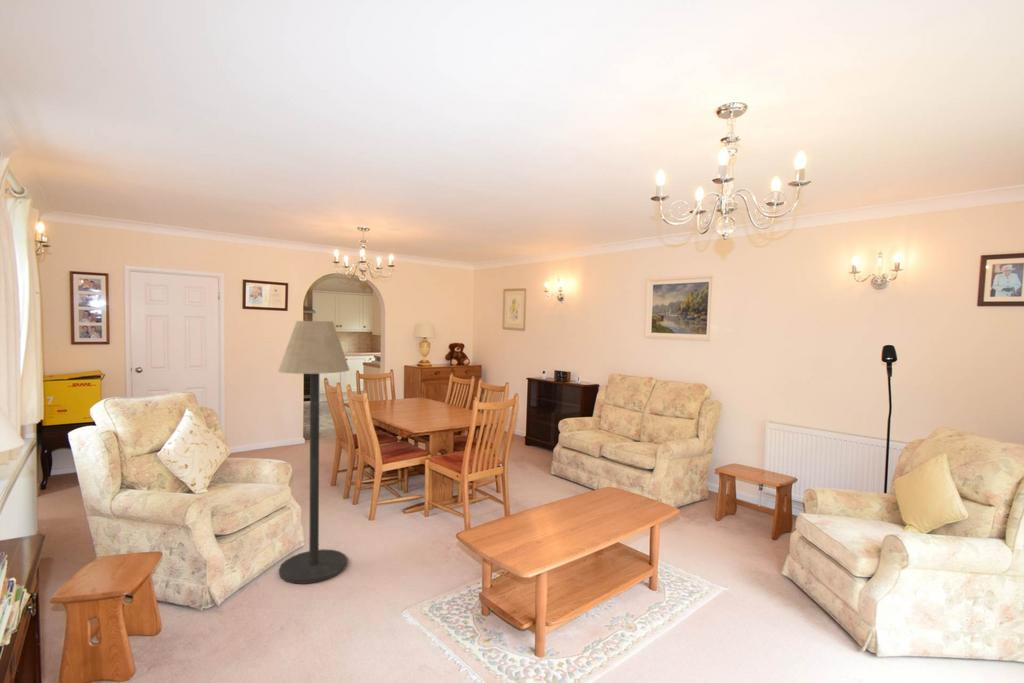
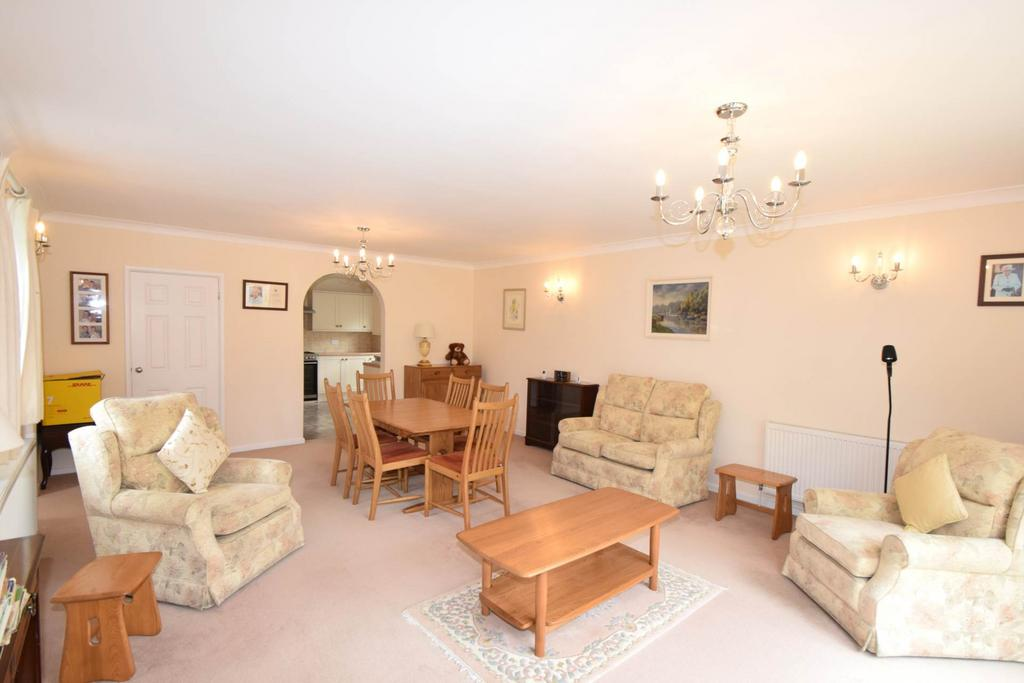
- floor lamp [277,320,351,585]
